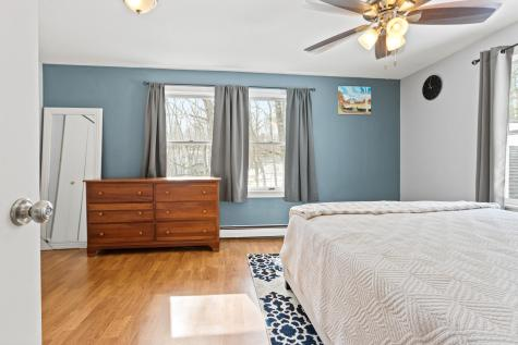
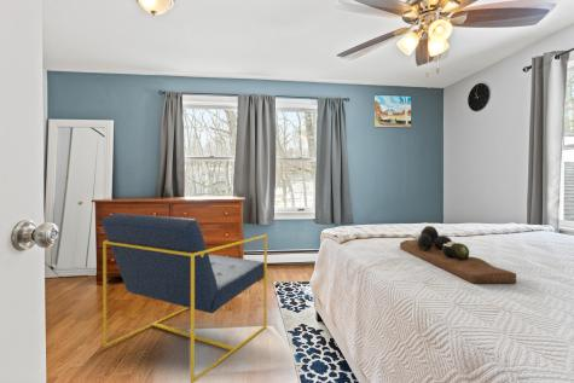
+ decorative tray [399,225,517,285]
+ armchair [100,213,268,383]
